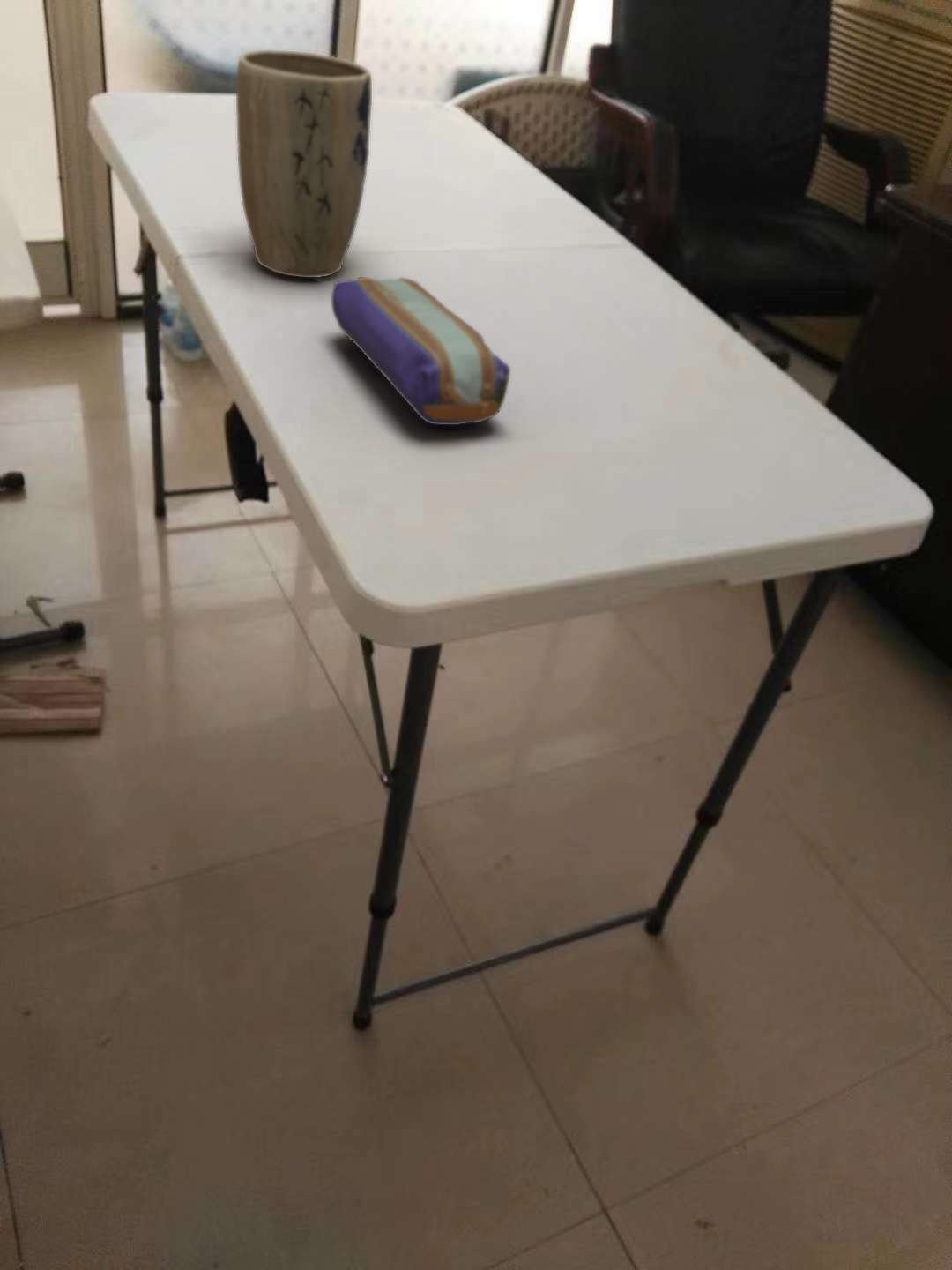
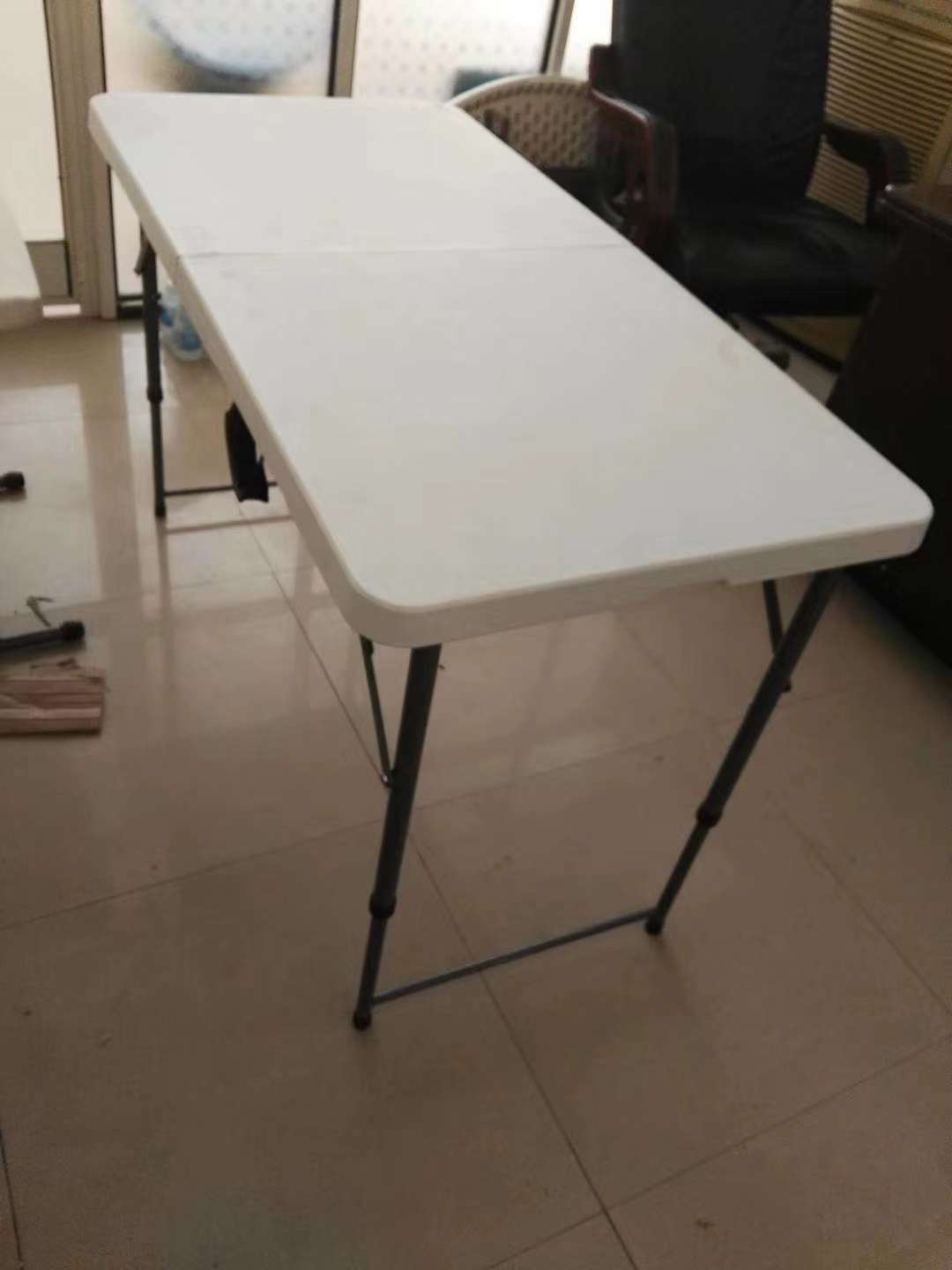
- plant pot [235,49,373,279]
- pencil case [331,276,511,426]
